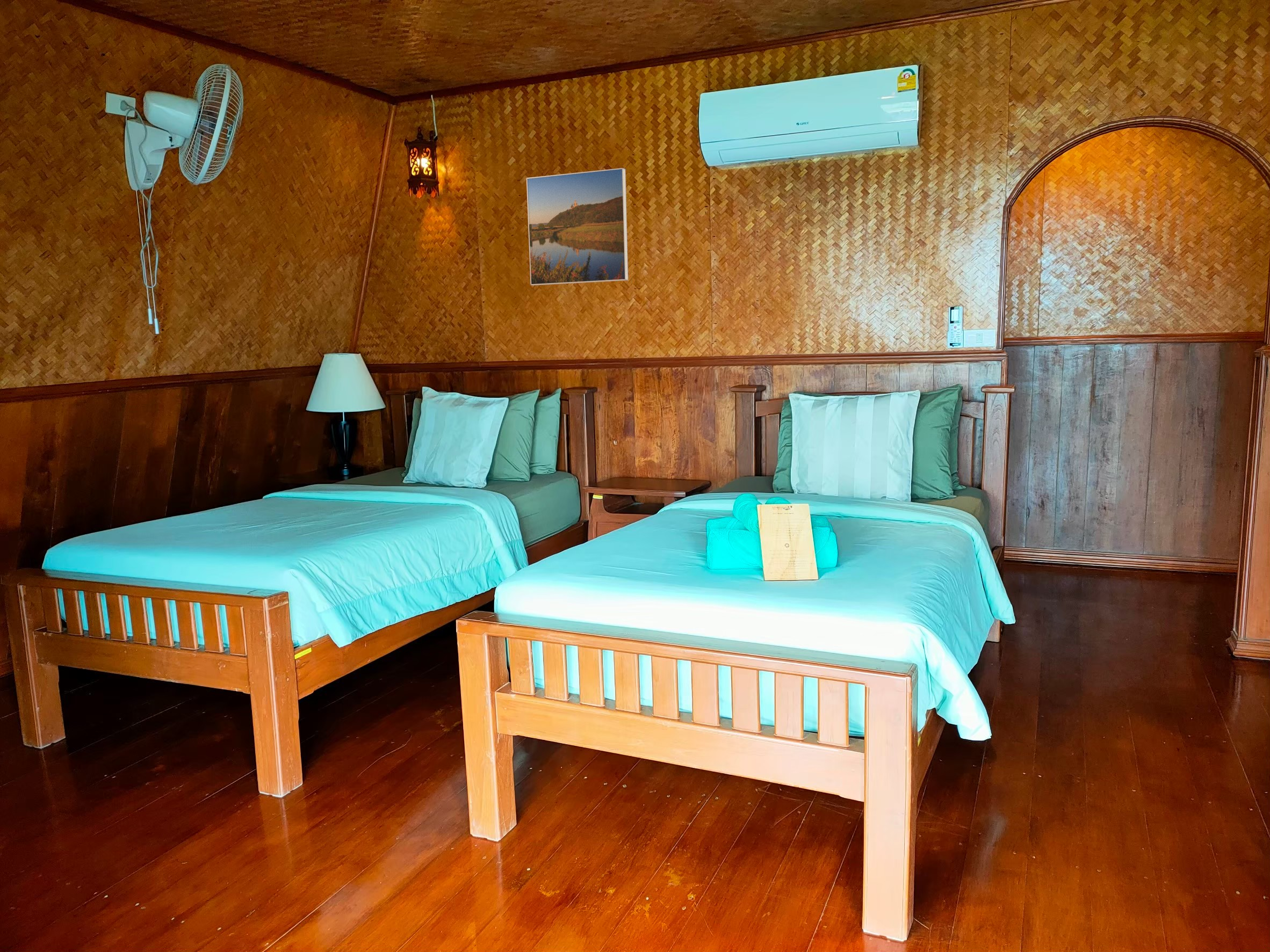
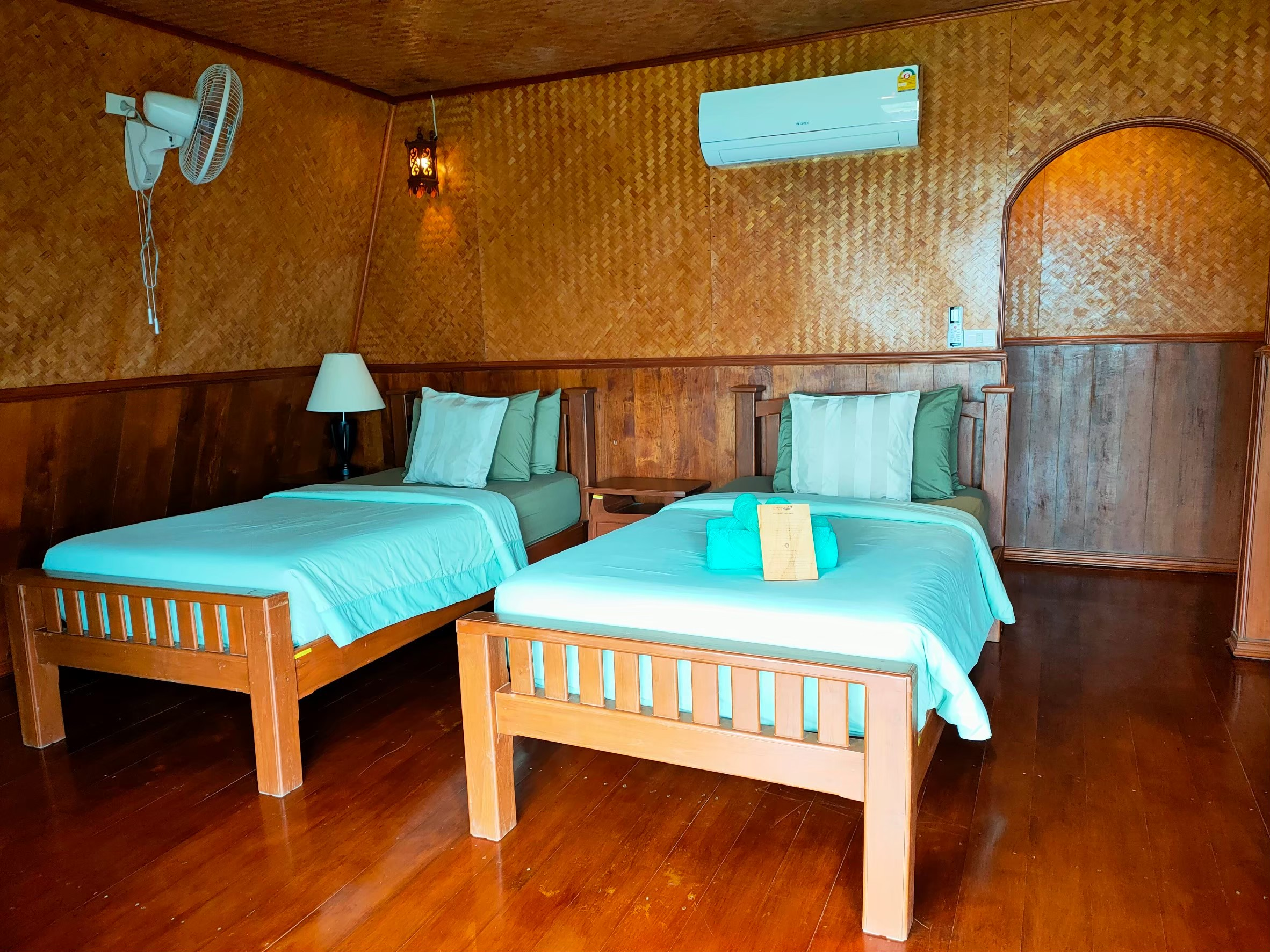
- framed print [526,168,629,286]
